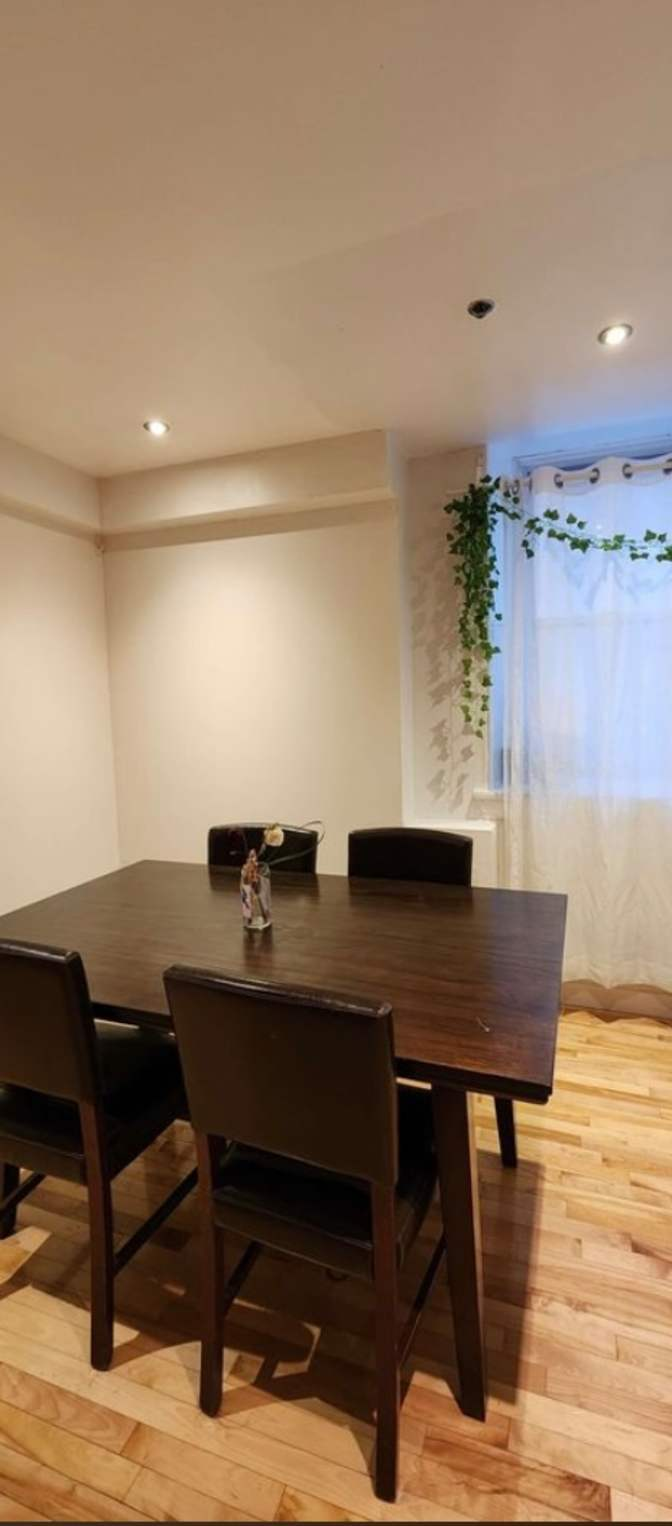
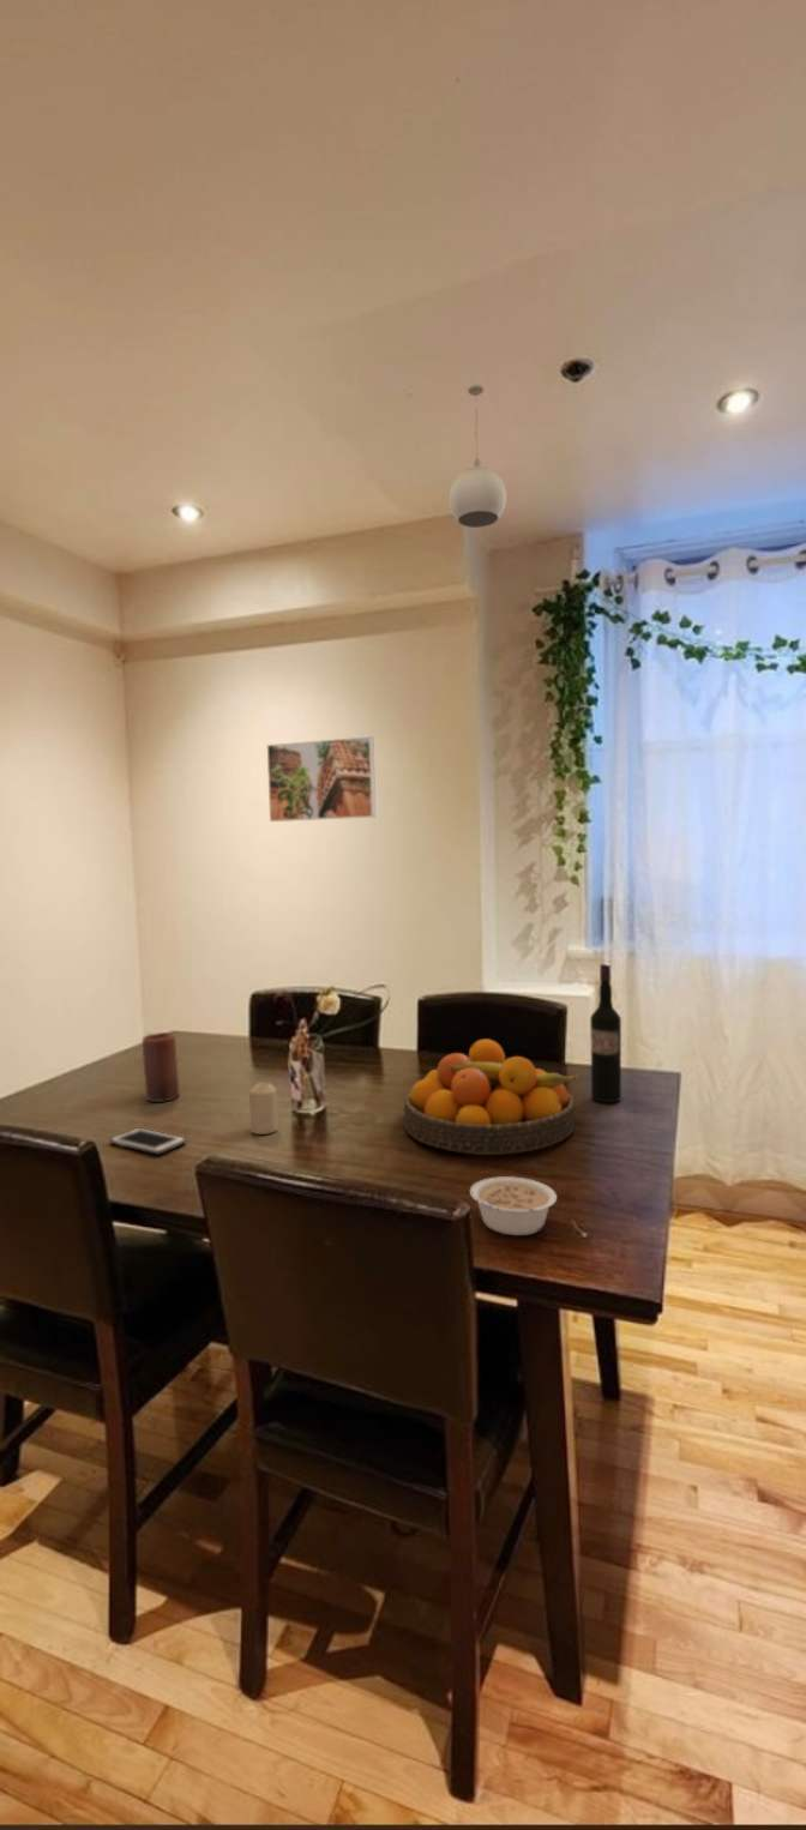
+ candle [248,1080,278,1136]
+ fruit bowl [403,1039,579,1156]
+ wine bottle [589,963,622,1103]
+ cell phone [109,1127,187,1156]
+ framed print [266,735,377,823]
+ candle [142,1031,180,1103]
+ pendant light [449,383,507,529]
+ legume [469,1175,558,1236]
